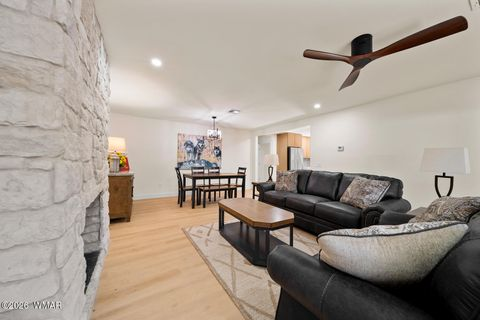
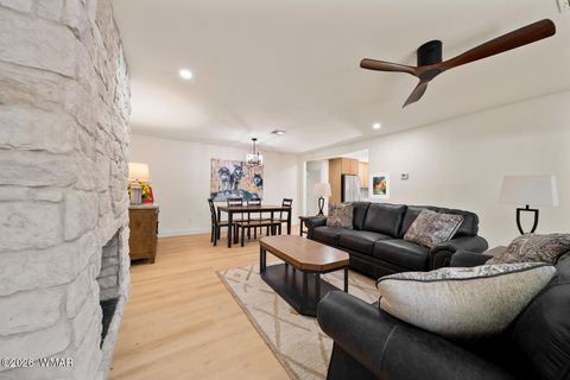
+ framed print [368,171,391,200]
